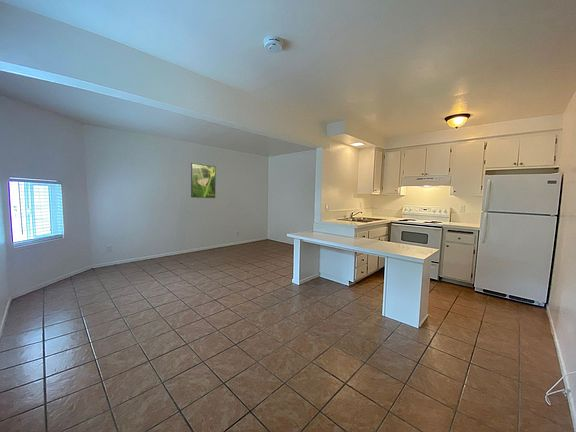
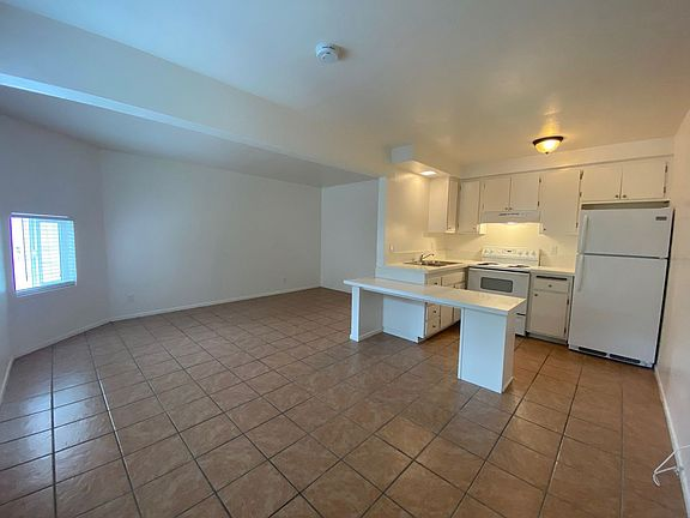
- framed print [190,162,217,199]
